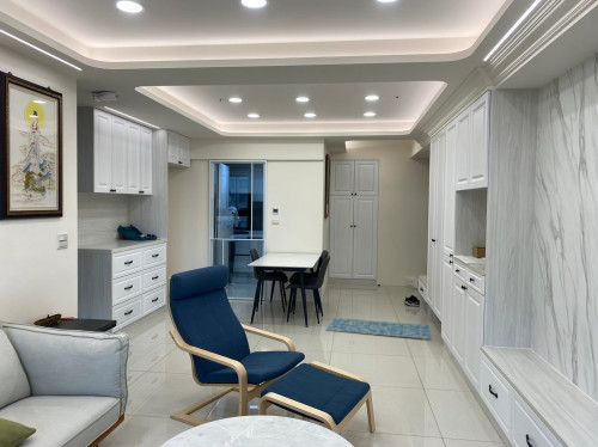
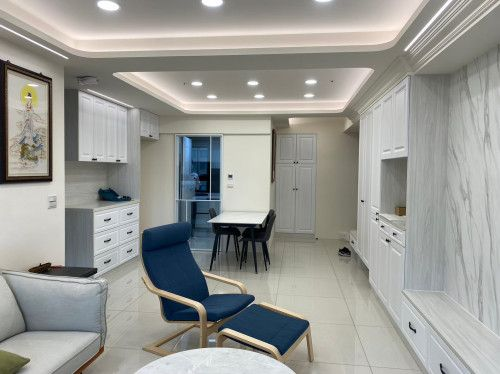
- rug [325,317,433,341]
